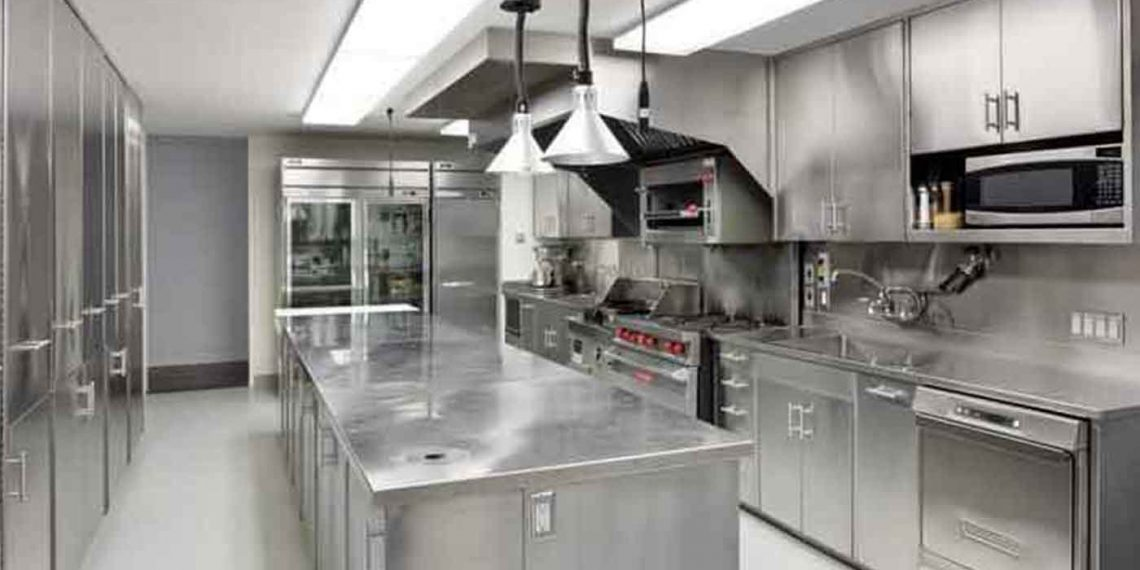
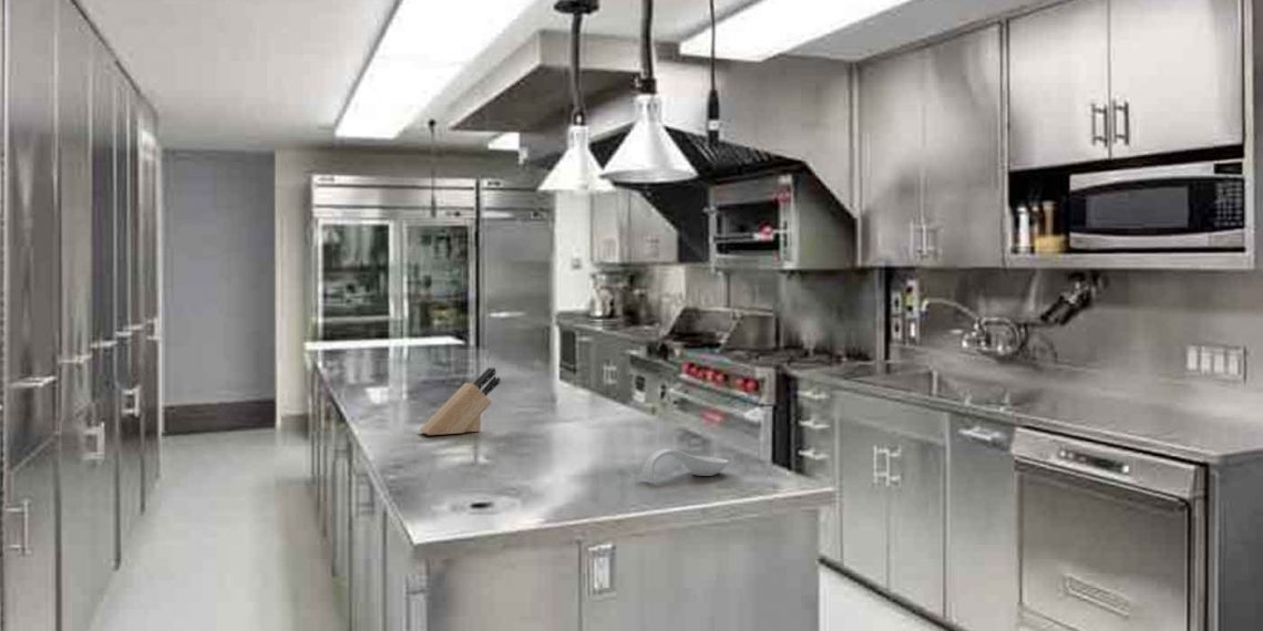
+ knife block [418,366,502,436]
+ spoon rest [640,448,730,482]
